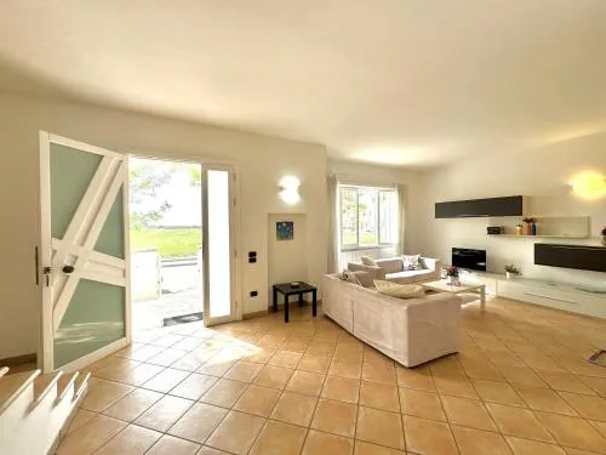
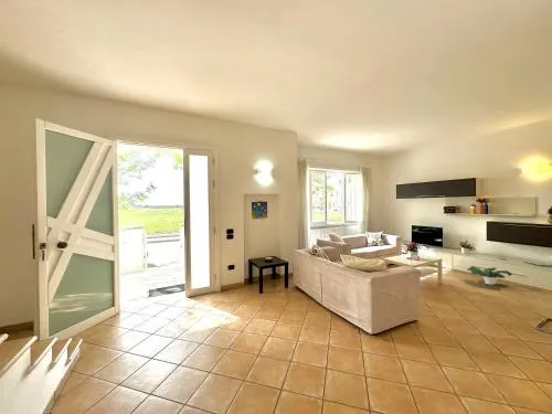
+ potted plant [466,265,513,286]
